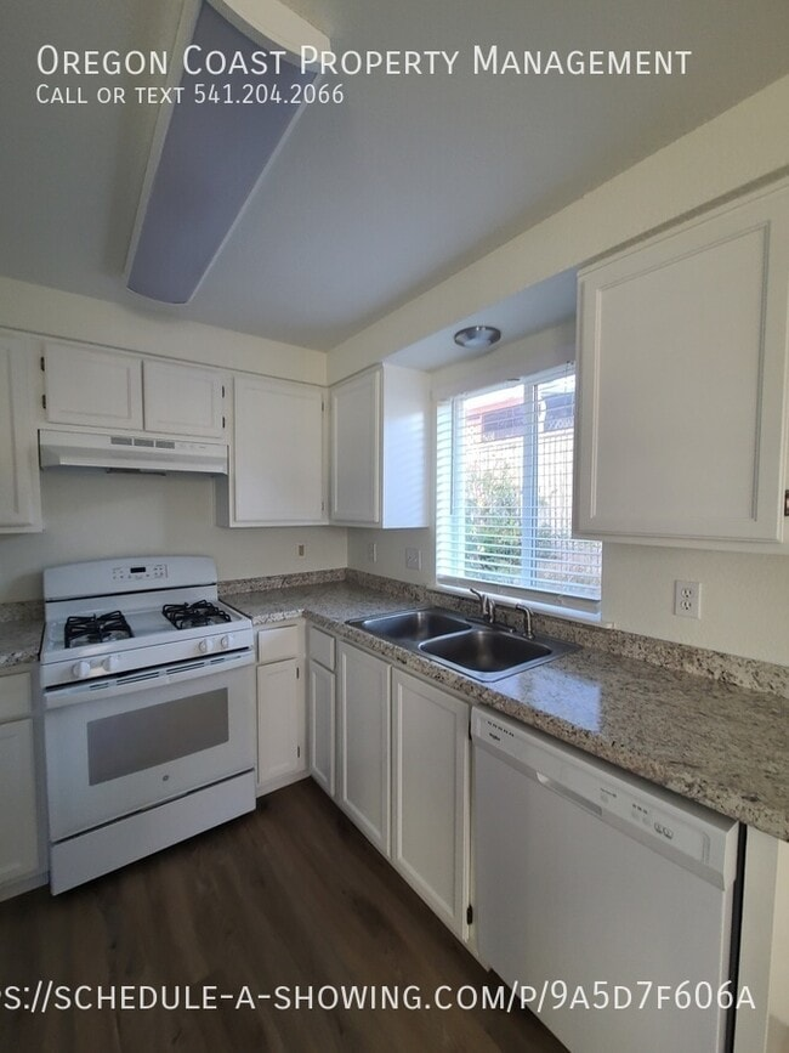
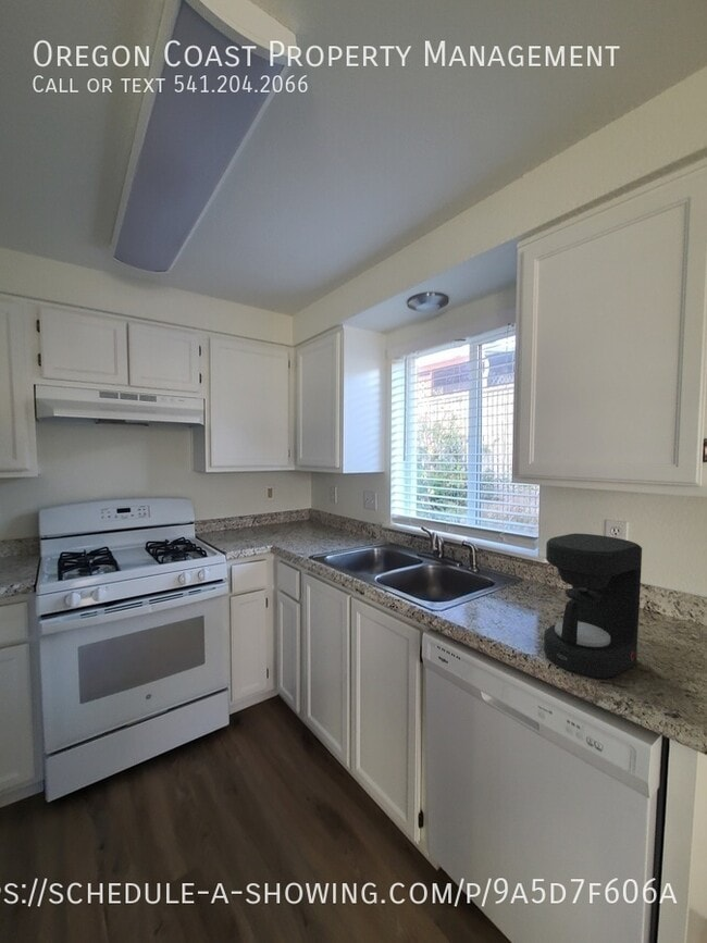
+ coffee maker [543,533,643,680]
